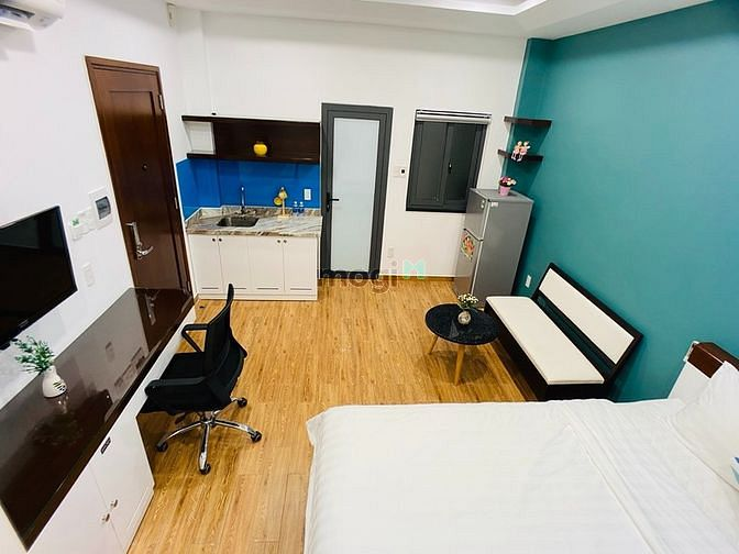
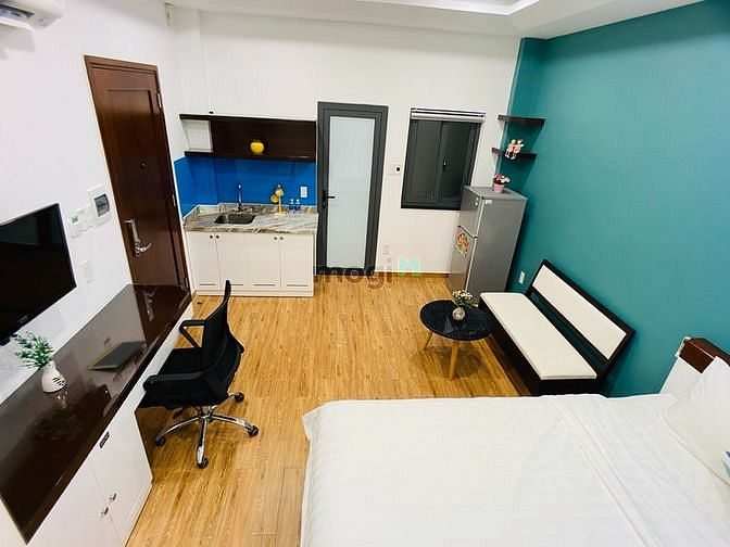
+ notepad [85,339,150,371]
